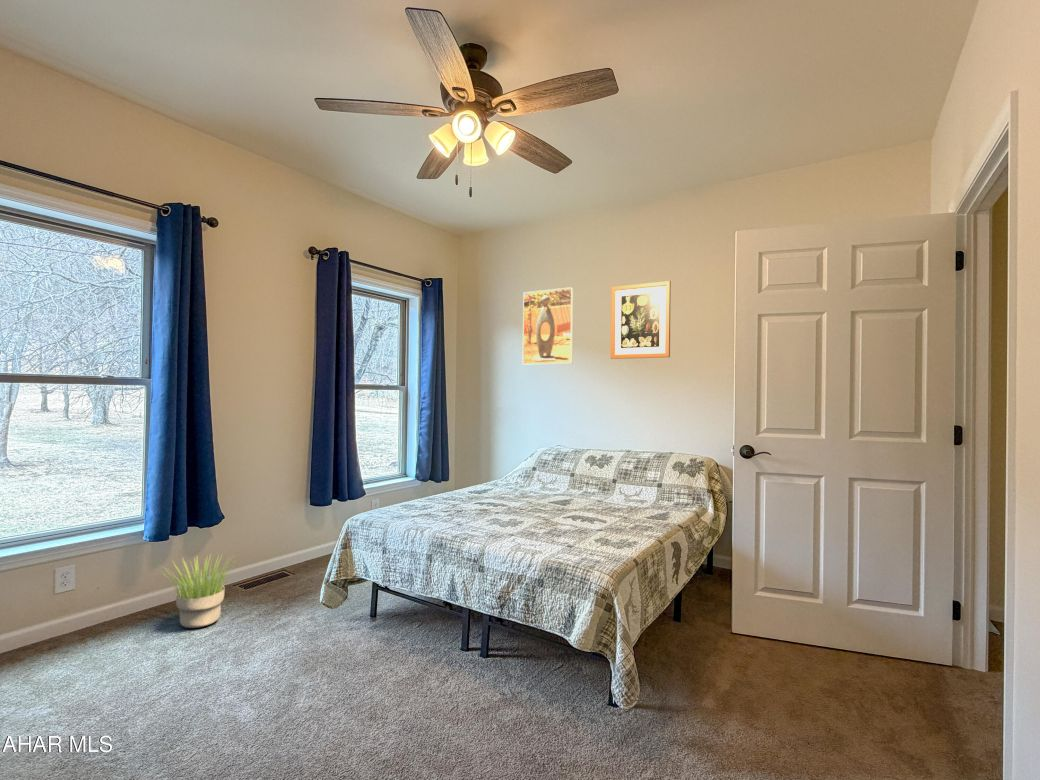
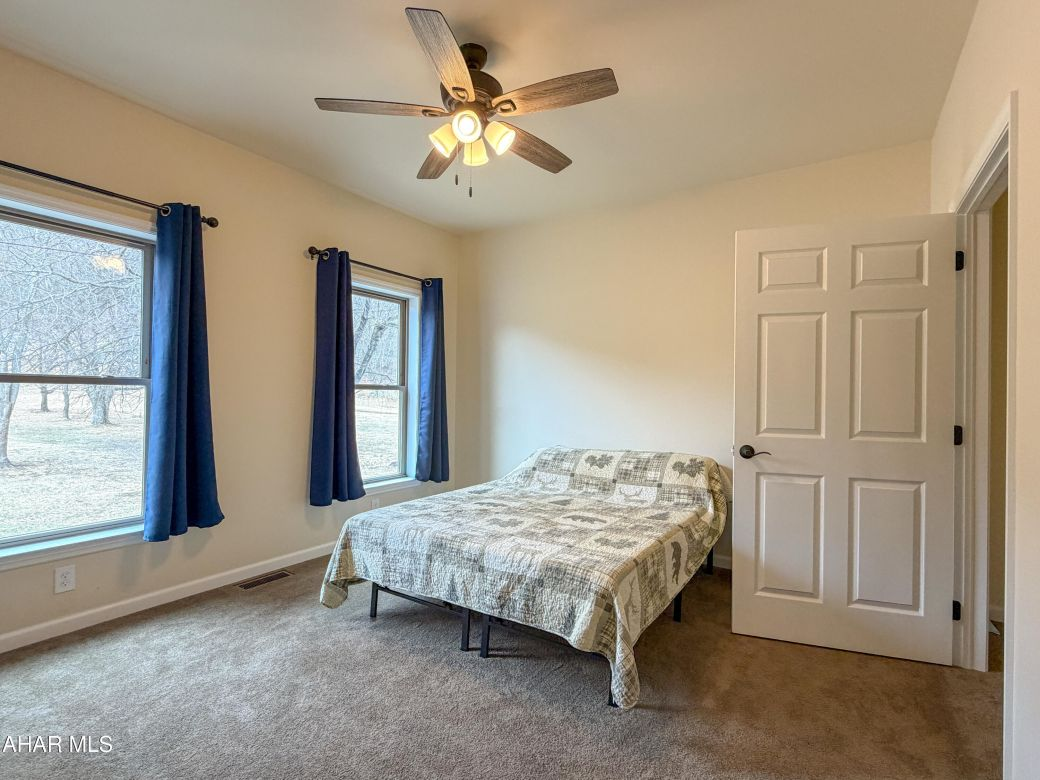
- potted plant [160,553,237,629]
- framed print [522,286,575,365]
- wall art [610,280,672,360]
